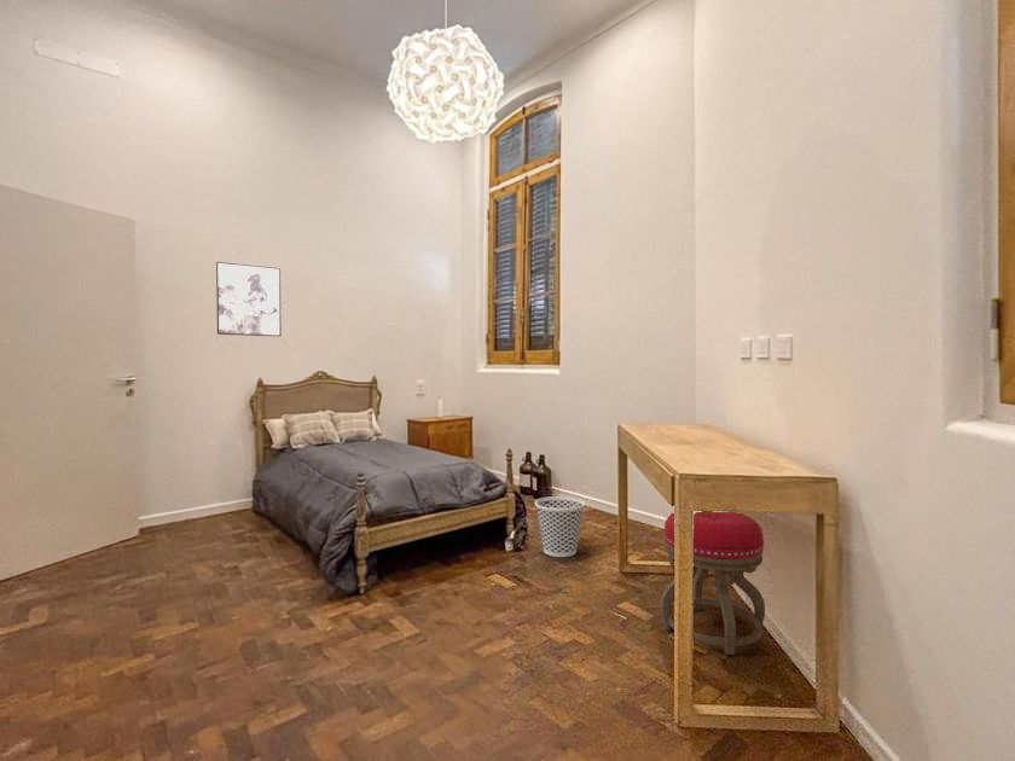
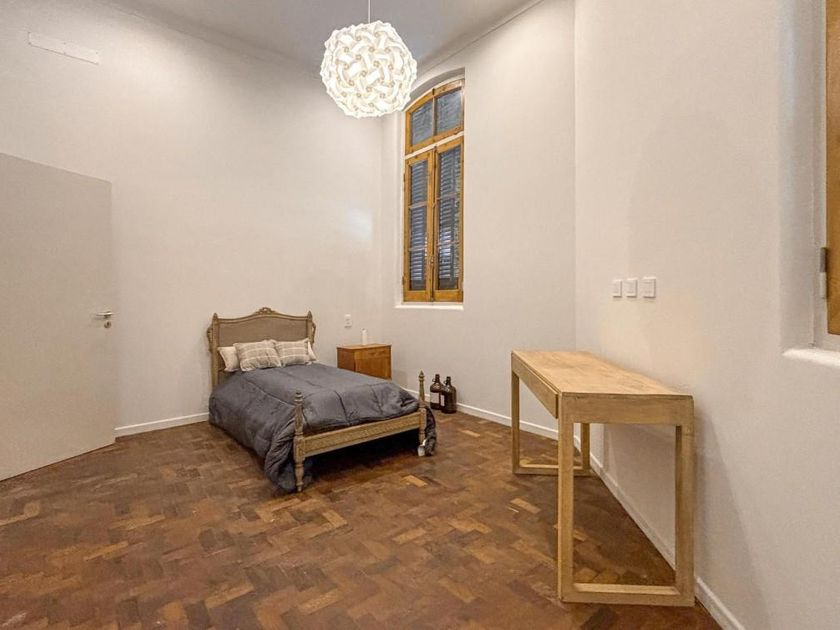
- wastebasket [534,495,586,558]
- wall art [215,261,283,338]
- stool [660,511,766,656]
